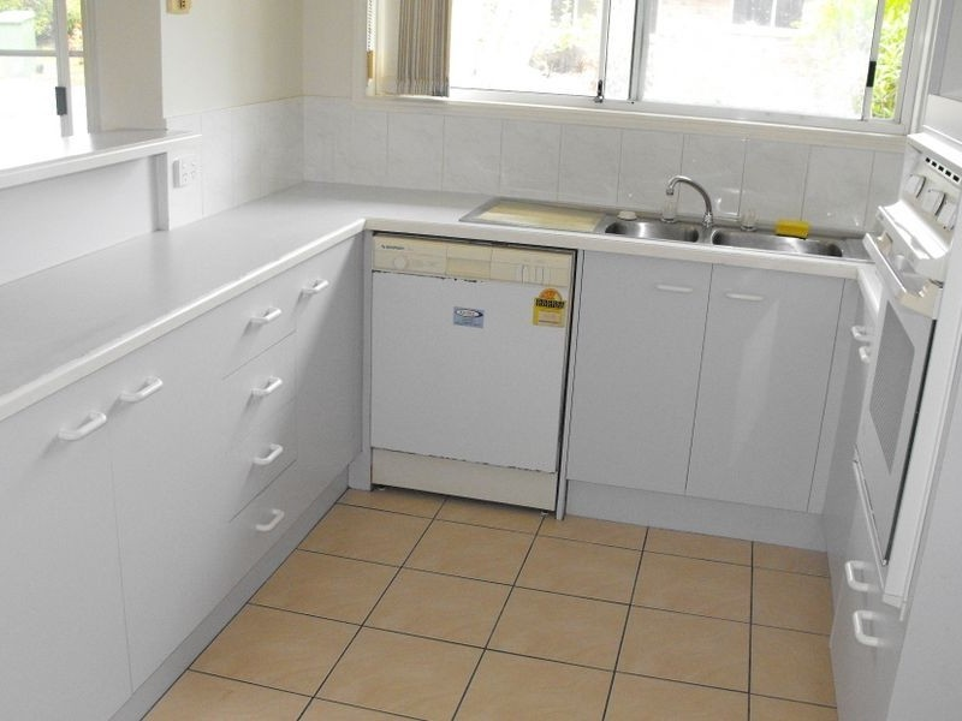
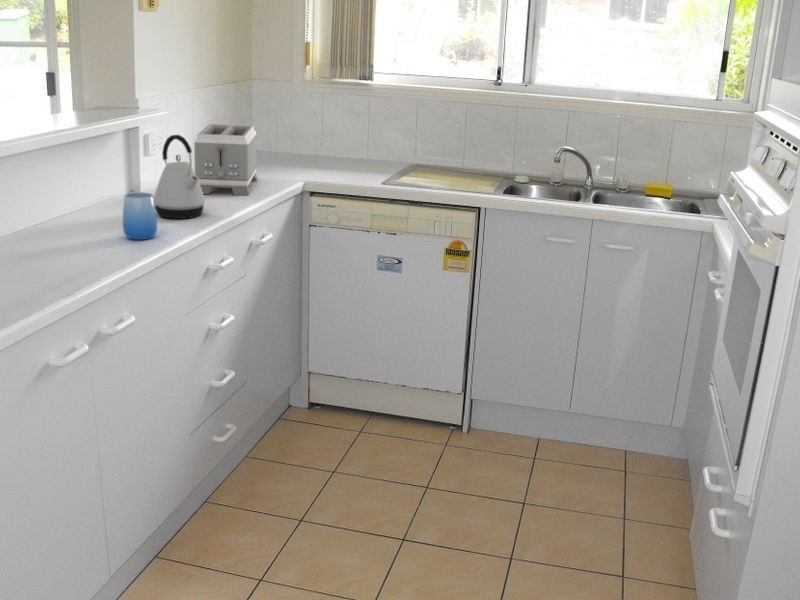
+ toaster [193,123,259,197]
+ cup [121,192,158,241]
+ kettle [153,134,206,220]
